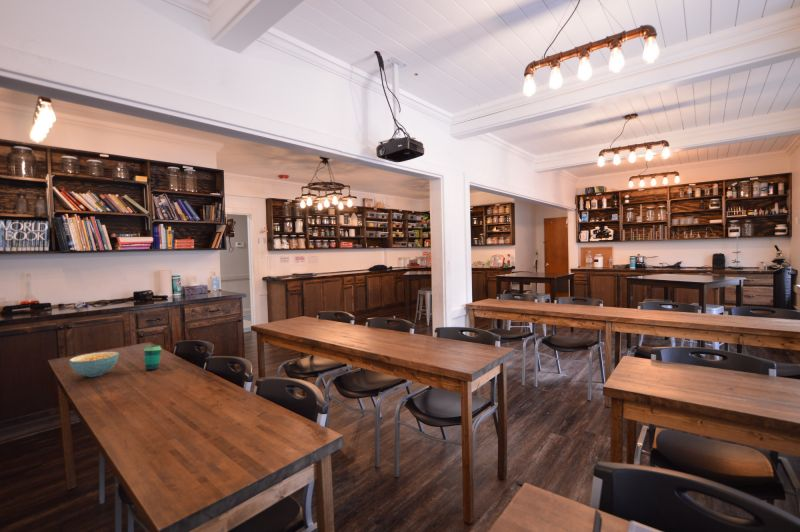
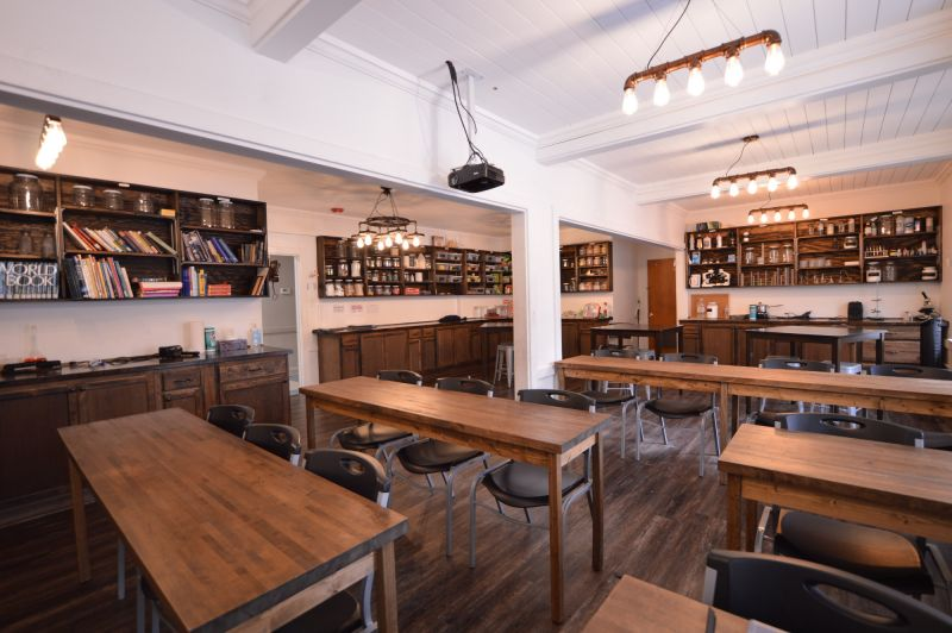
- cup [143,344,163,371]
- cereal bowl [68,351,120,378]
